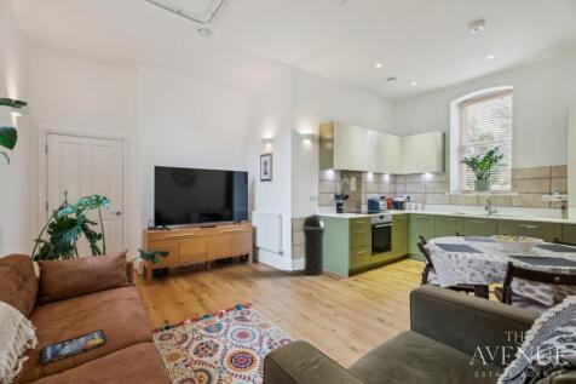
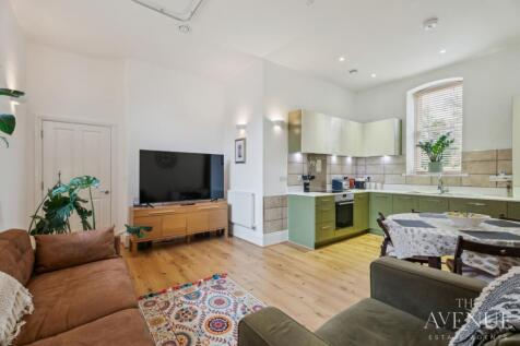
- trash can [301,213,326,276]
- tablet [41,328,108,365]
